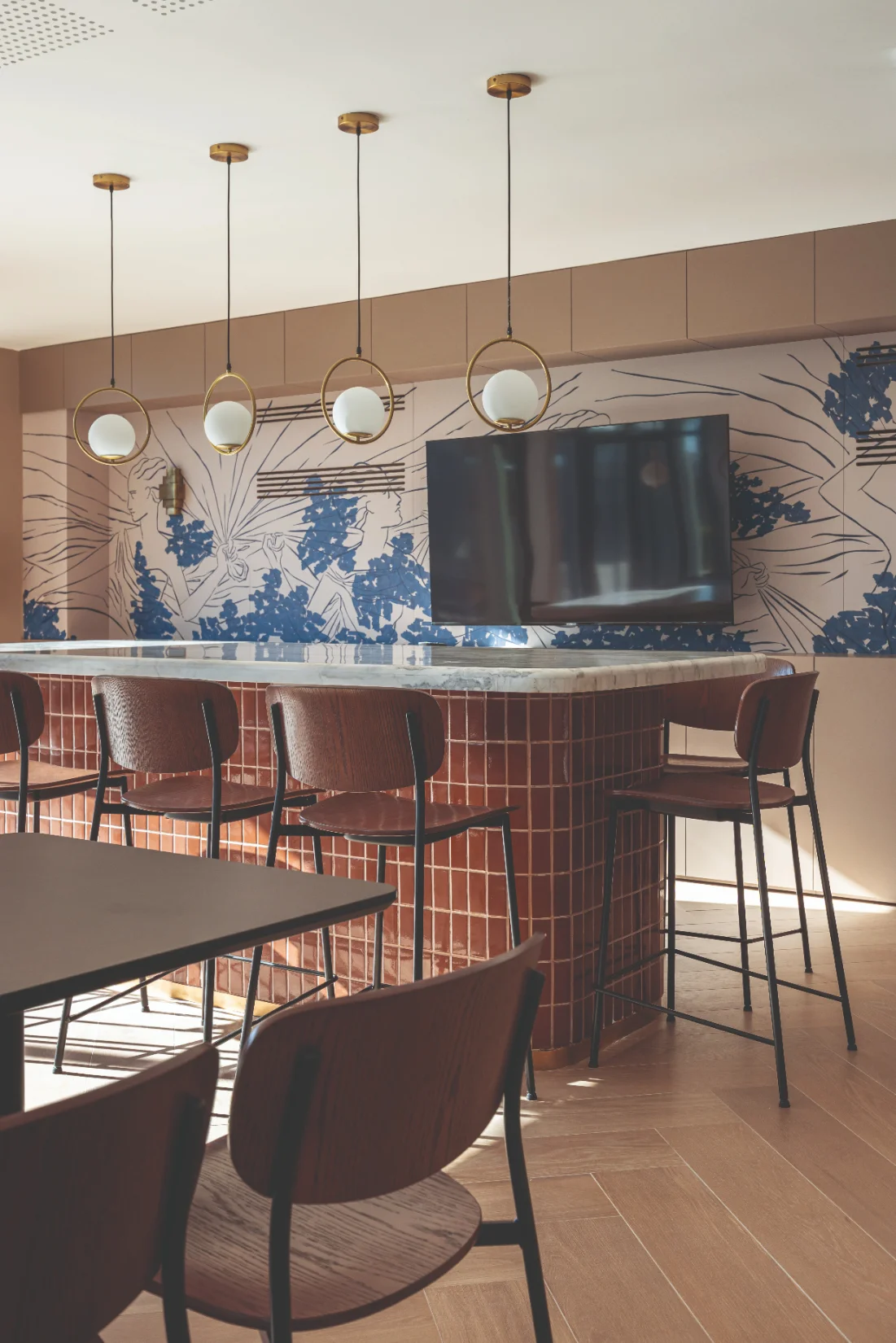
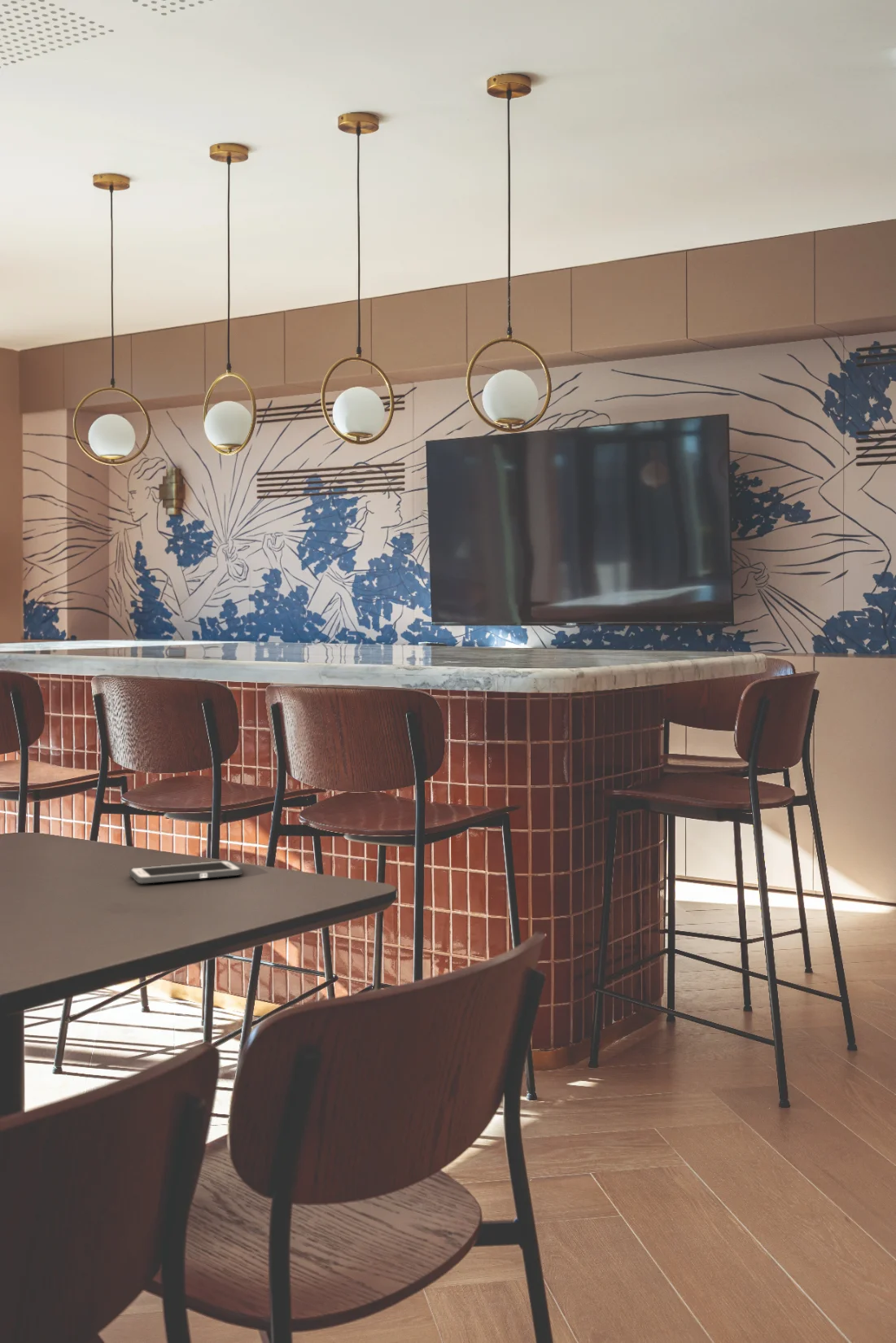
+ cell phone [129,860,243,884]
